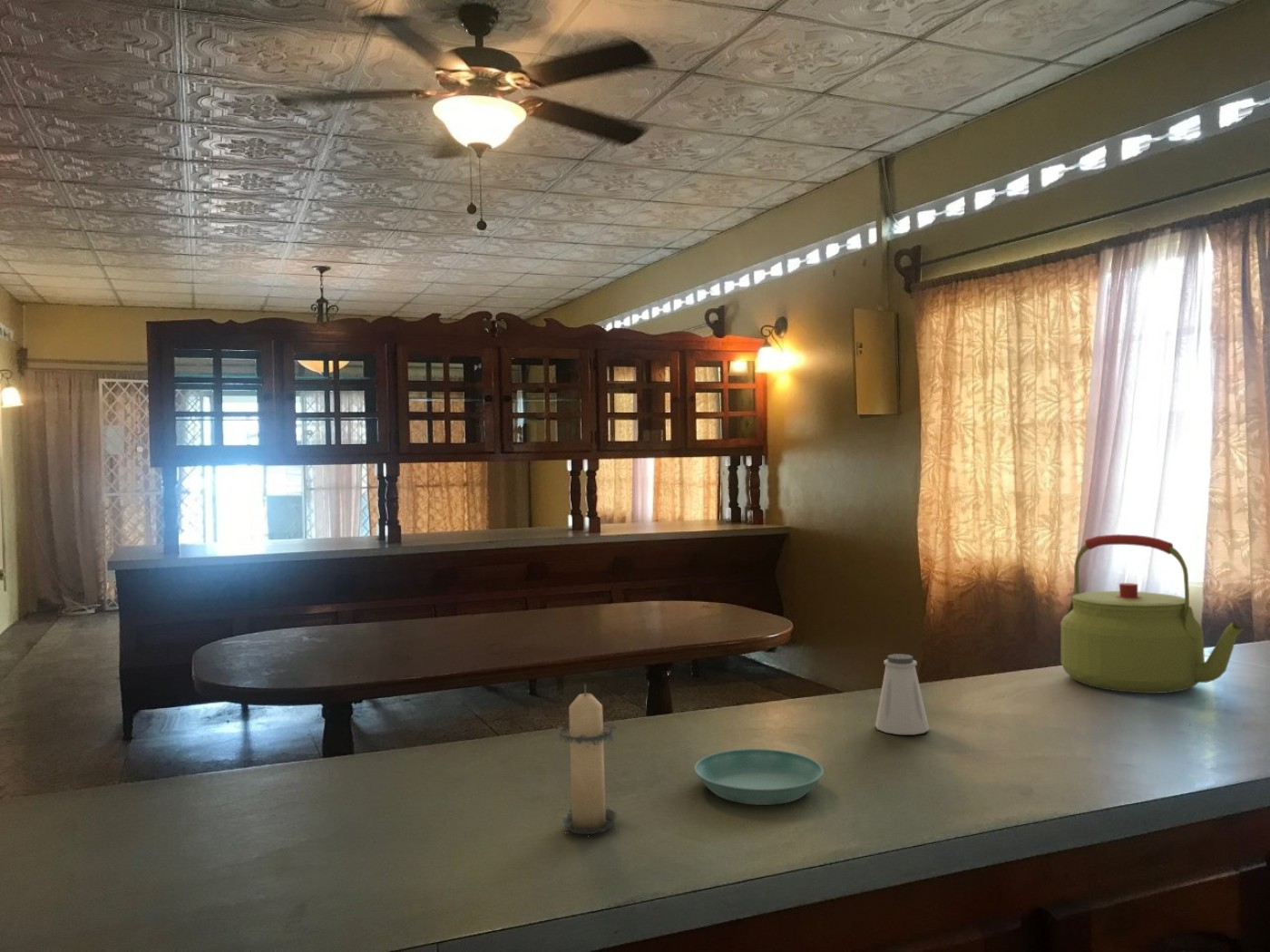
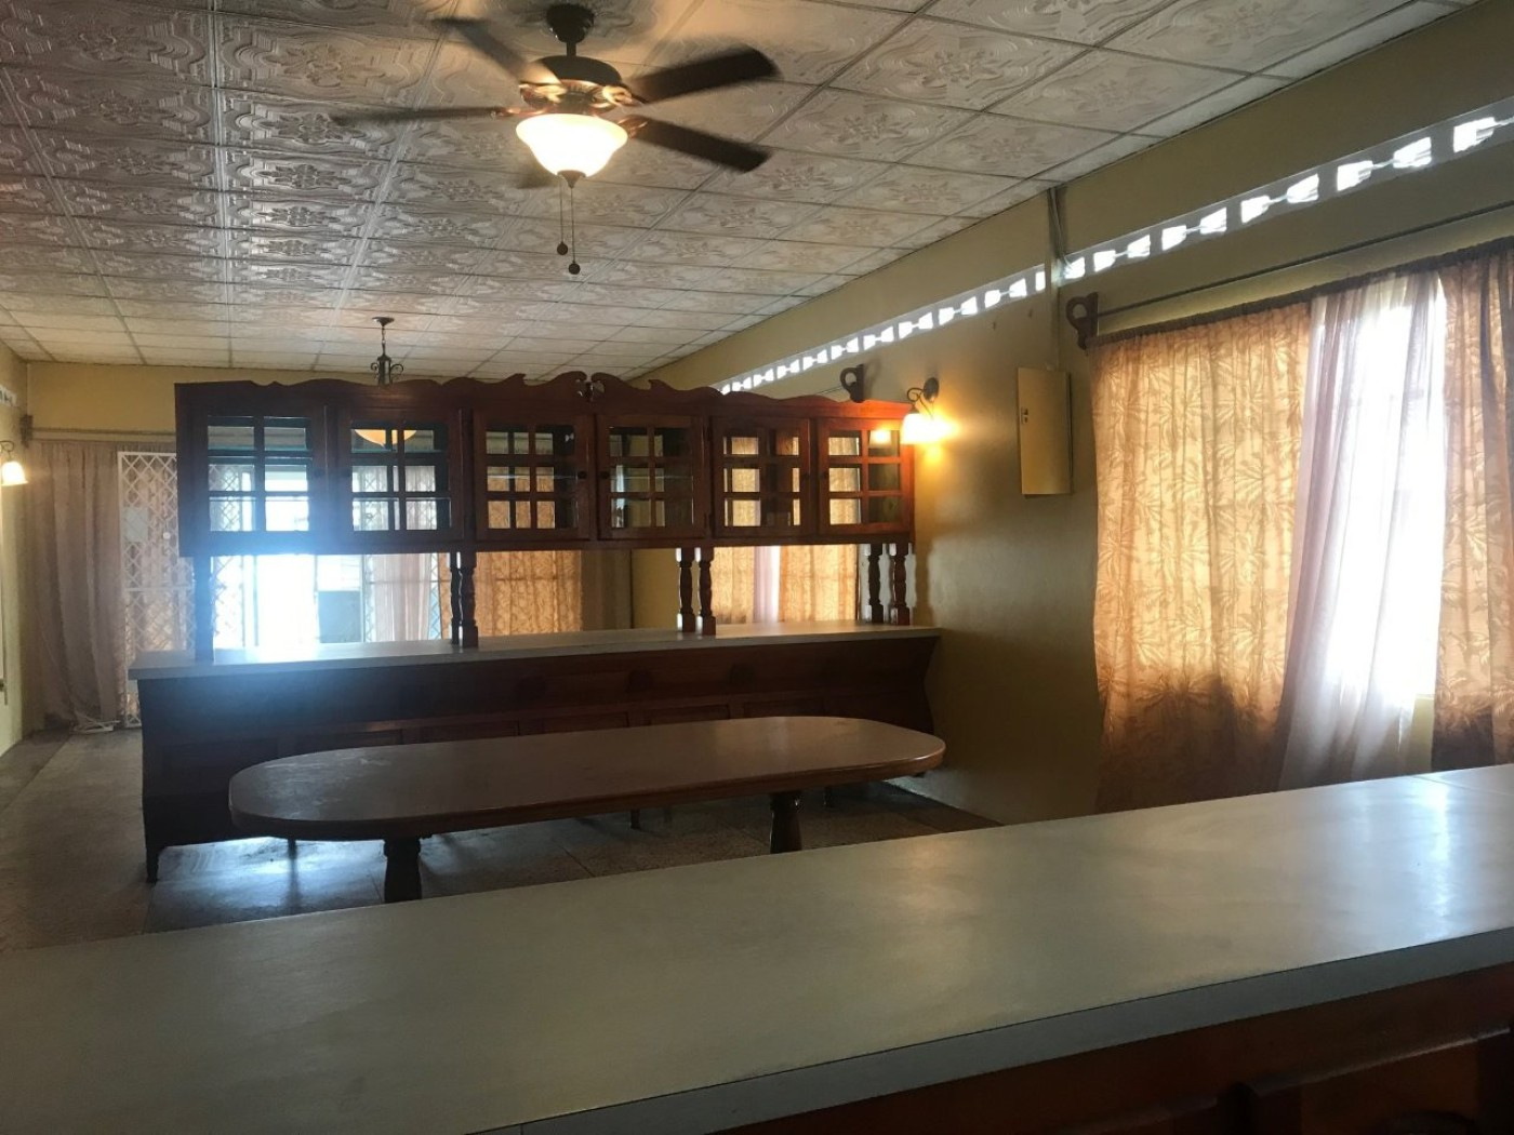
- saltshaker [874,653,931,735]
- kettle [1060,533,1245,695]
- candle [556,683,618,835]
- saucer [693,748,825,806]
